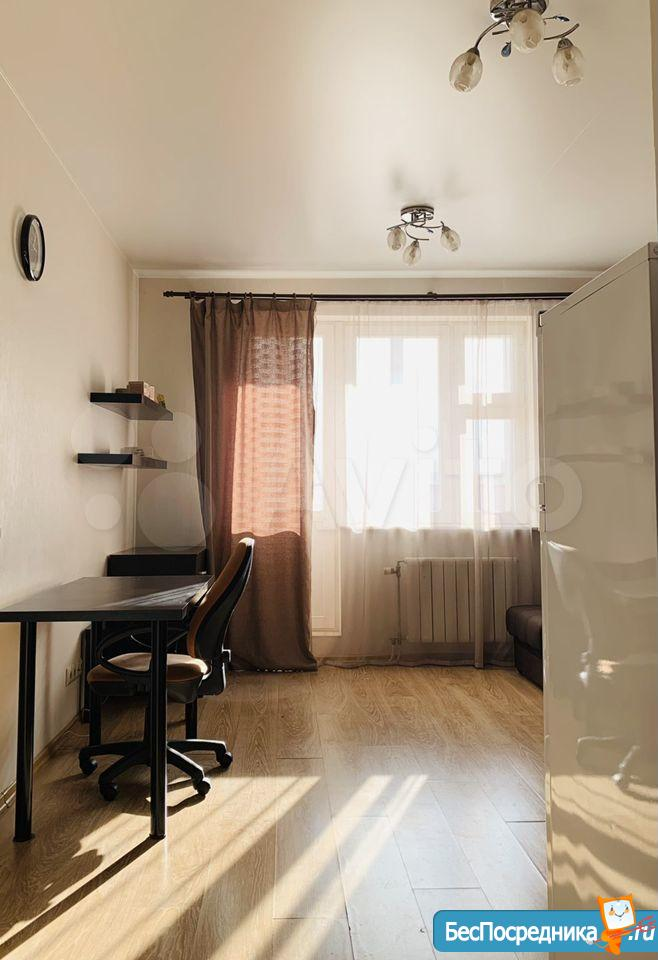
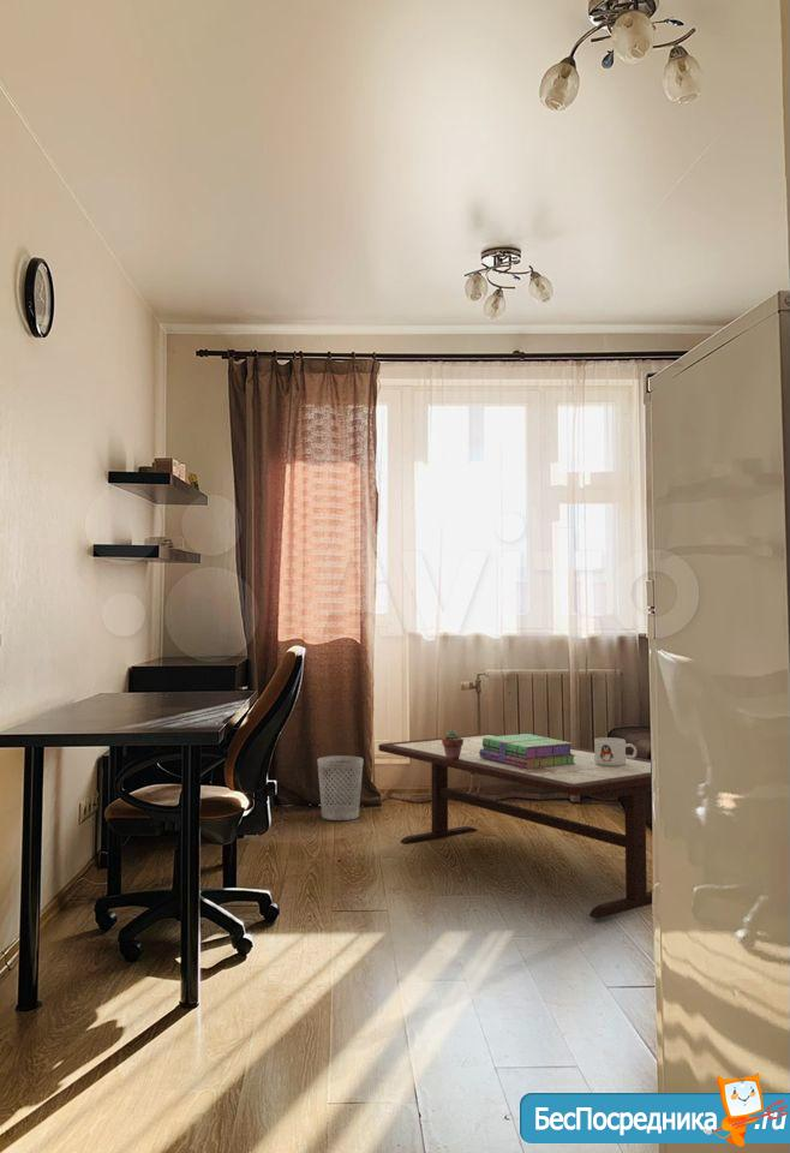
+ mug [593,736,638,766]
+ wastebasket [316,754,364,822]
+ stack of books [479,733,576,769]
+ potted succulent [442,729,463,760]
+ coffee table [377,733,653,920]
